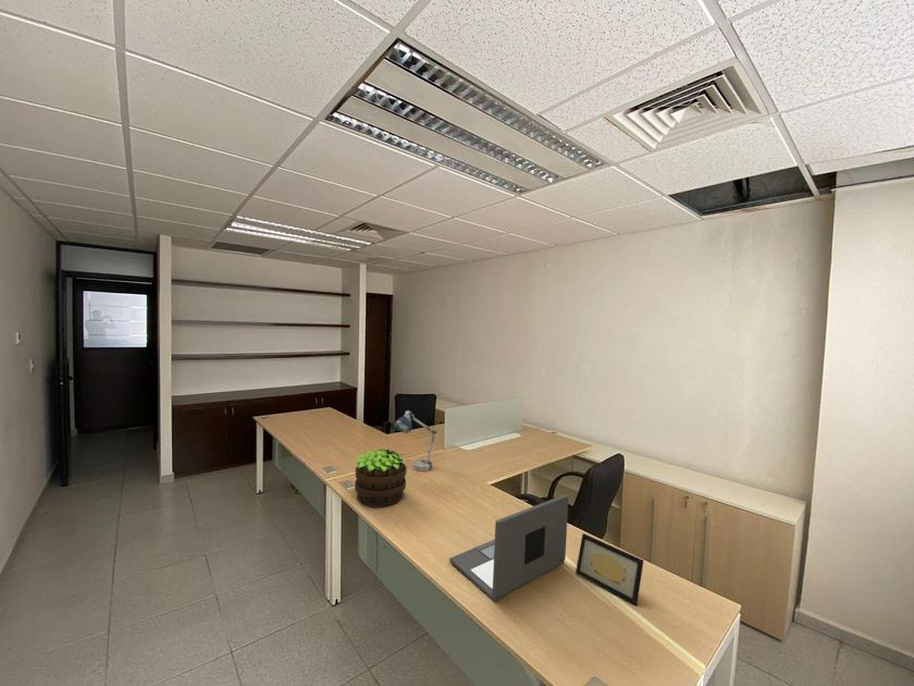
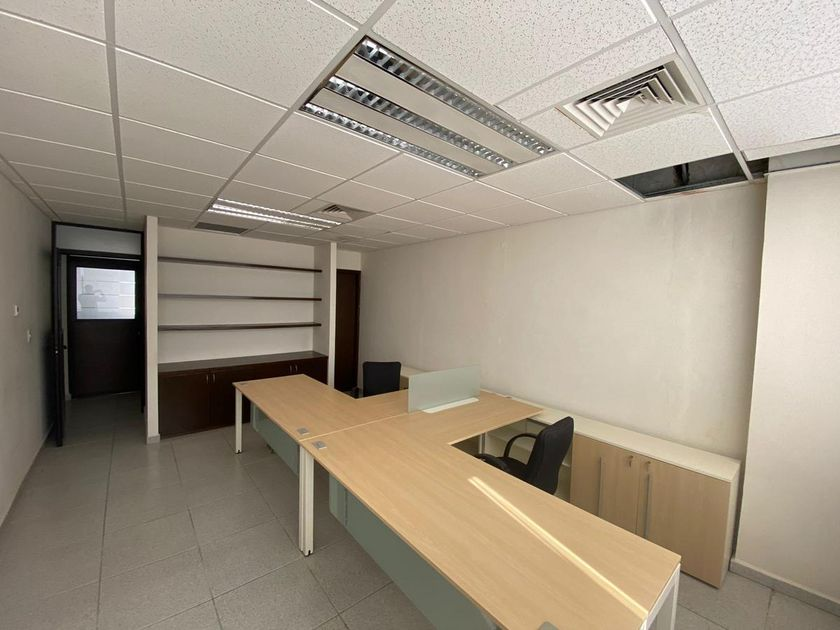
- desk lamp [393,409,437,471]
- potted plant [354,449,408,509]
- laptop [448,493,569,602]
- picture frame [575,532,644,607]
